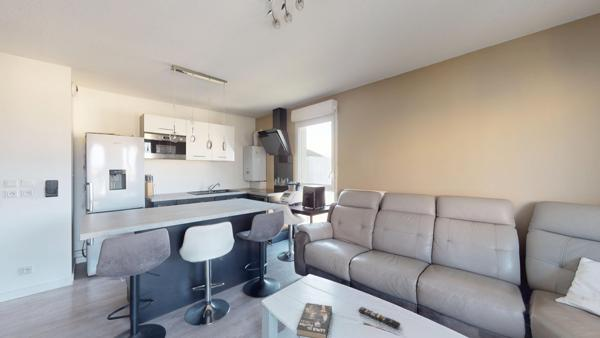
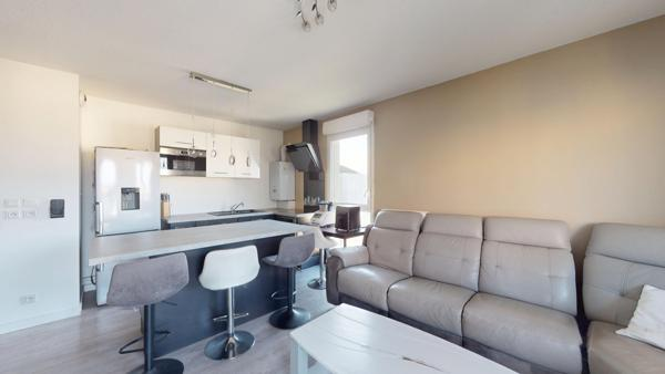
- book [296,302,333,338]
- remote control [357,306,402,330]
